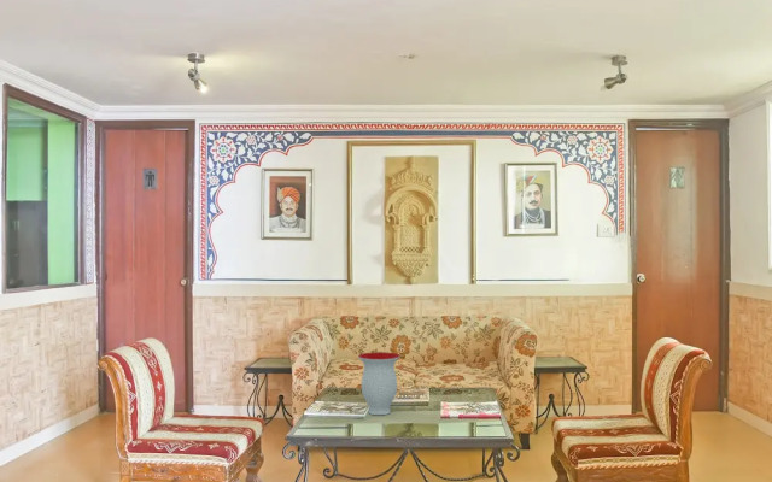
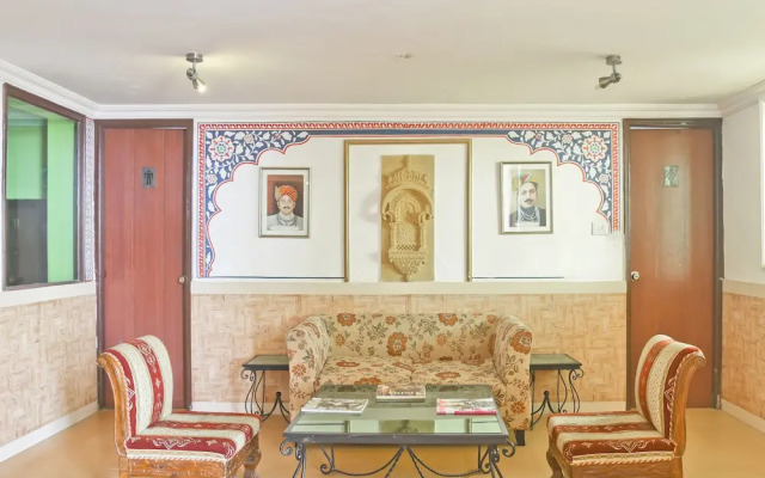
- vase [357,351,402,416]
